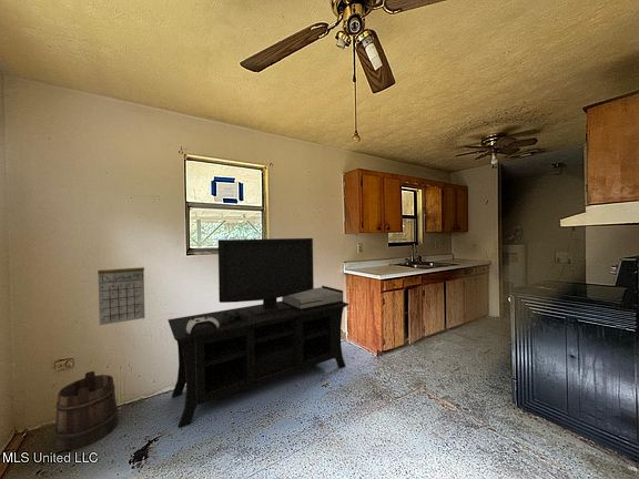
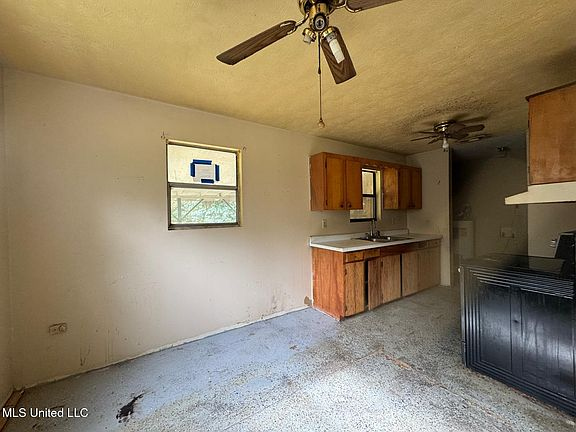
- media console [166,237,351,429]
- calendar [97,262,145,326]
- bucket [52,370,120,452]
